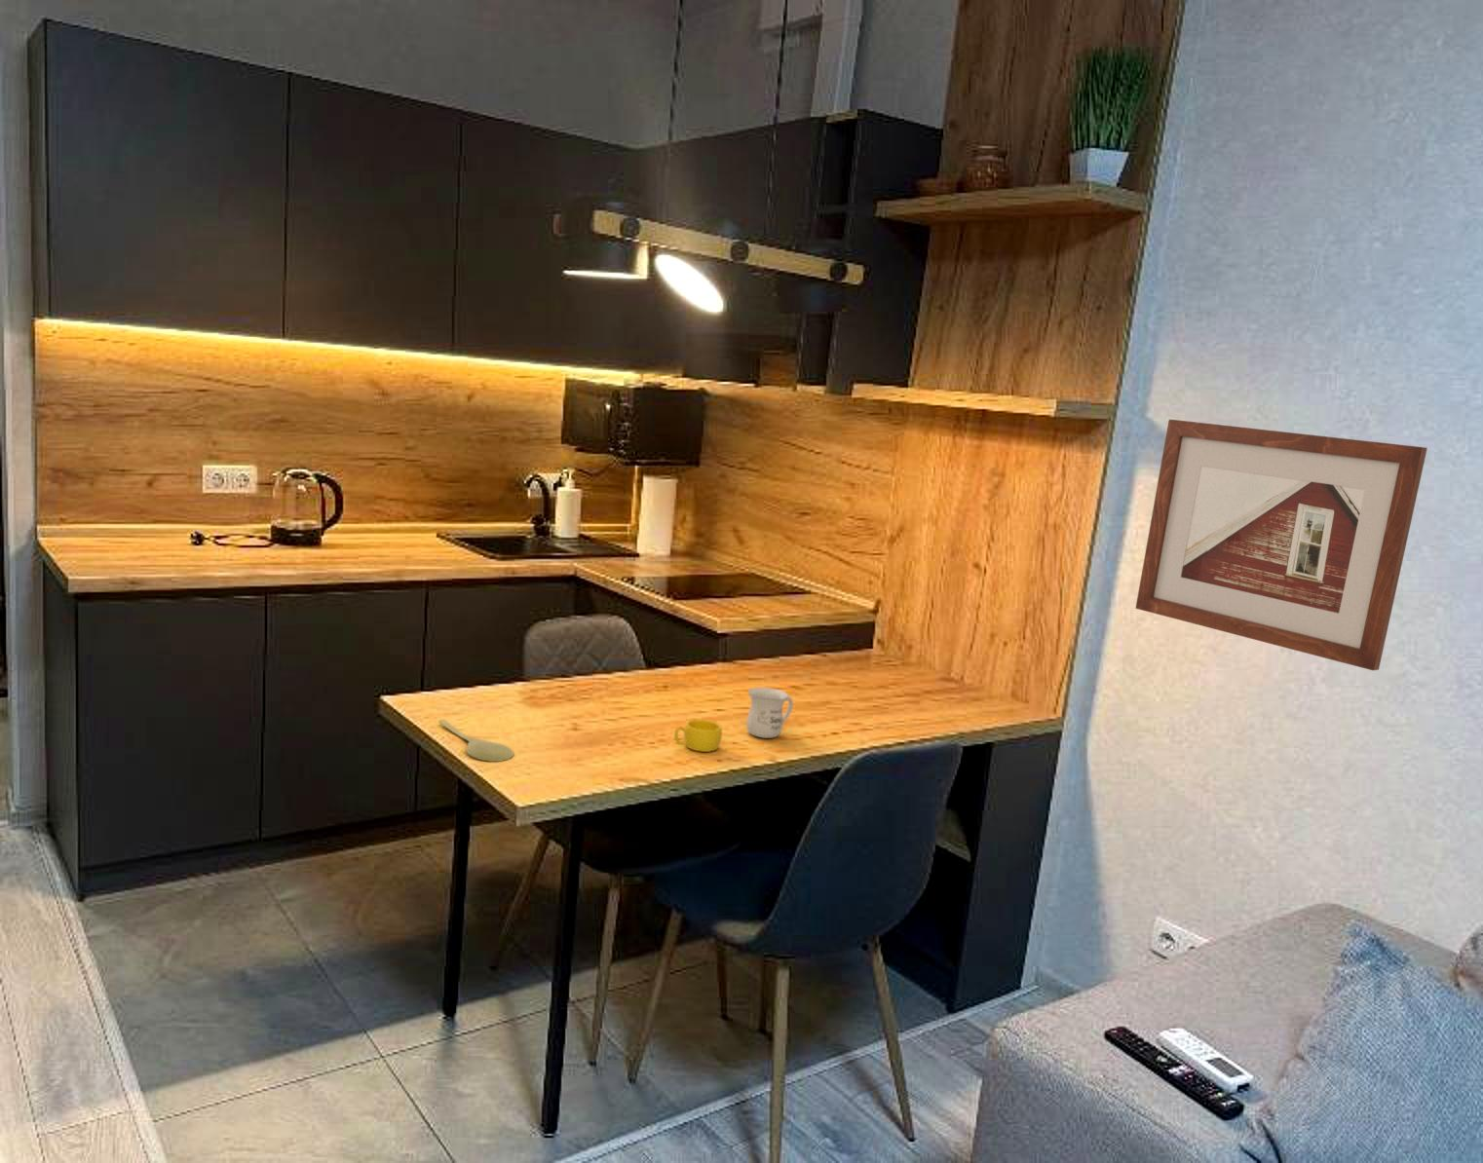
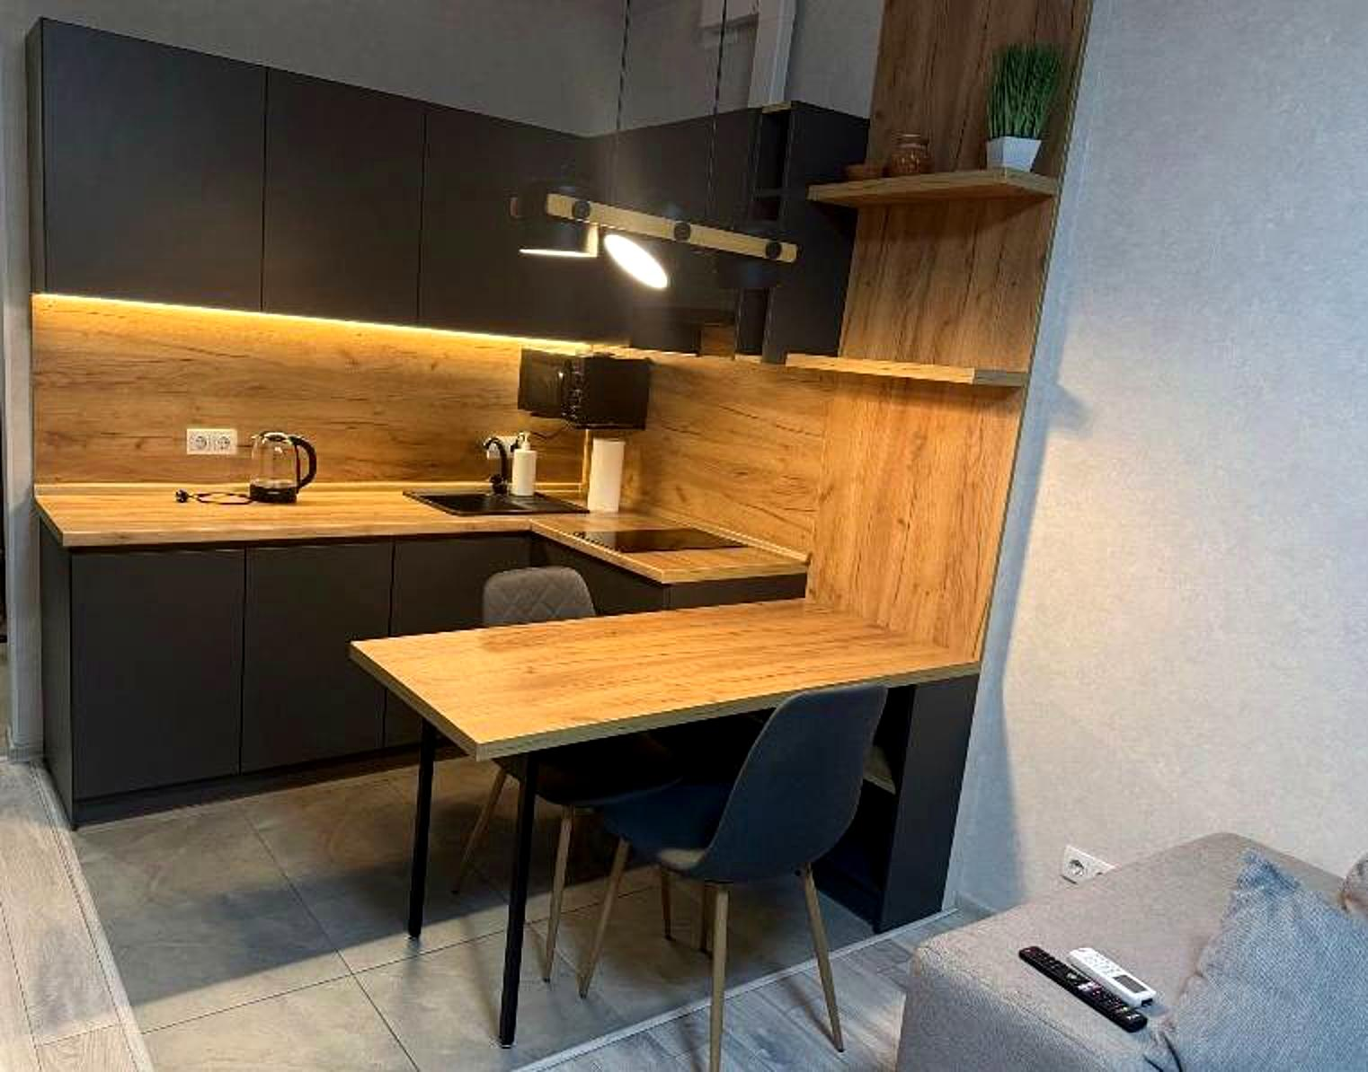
- spoon [437,719,514,762]
- cup [673,719,723,752]
- mug [745,686,794,739]
- picture frame [1134,418,1429,671]
